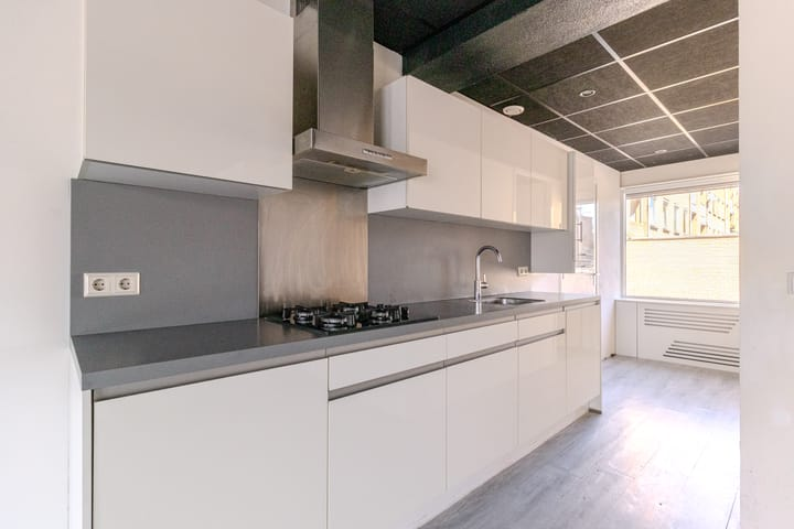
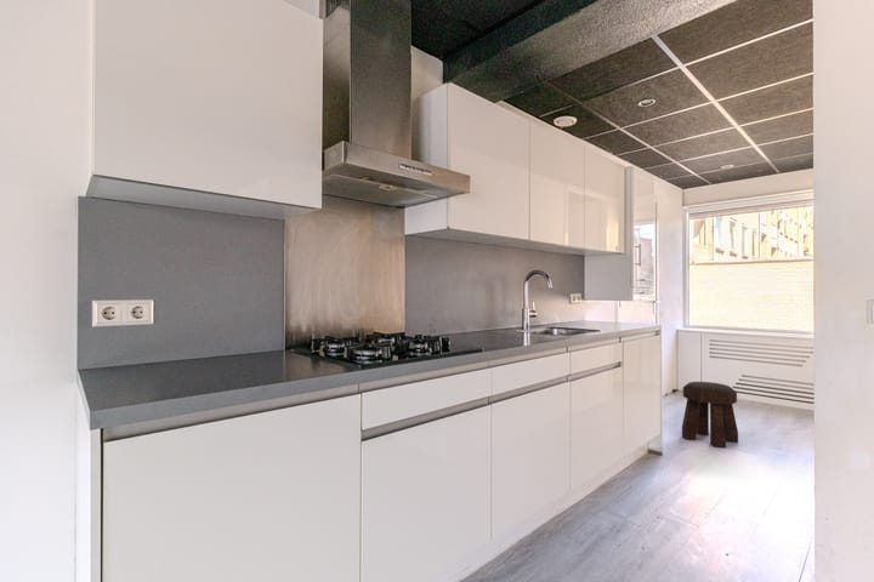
+ stool [681,381,739,449]
